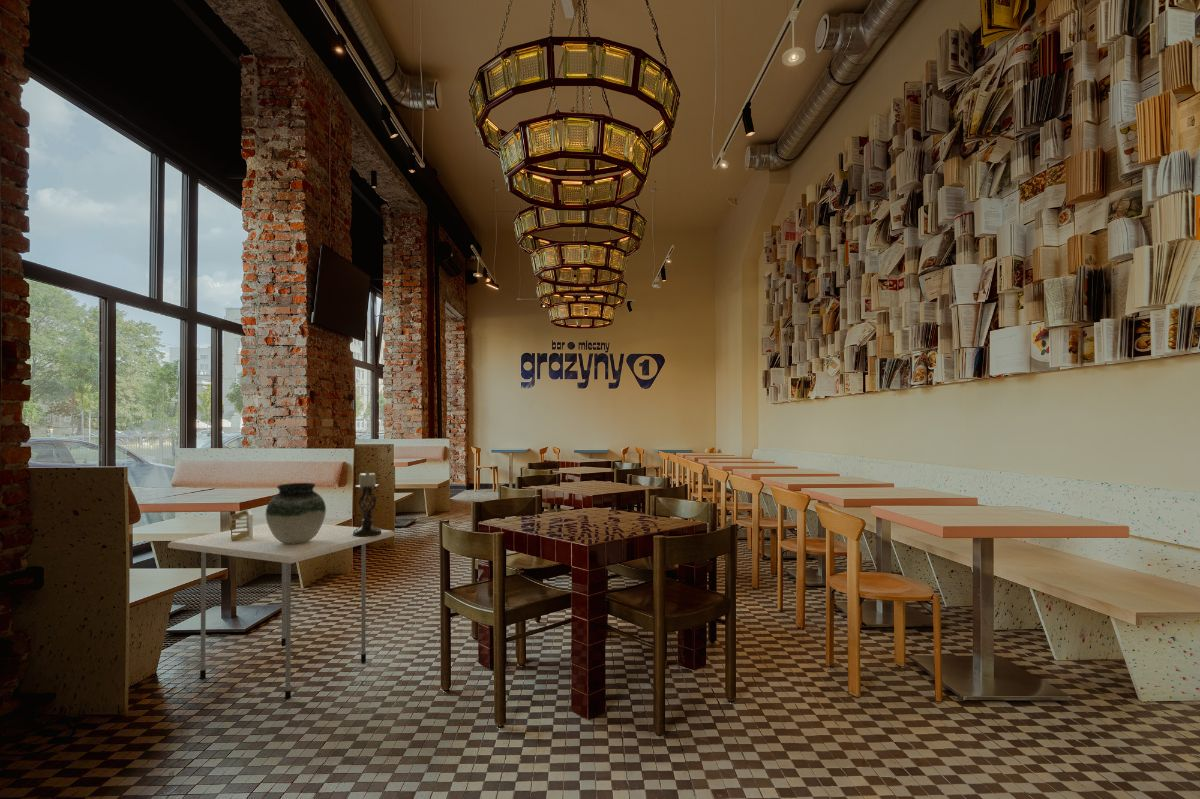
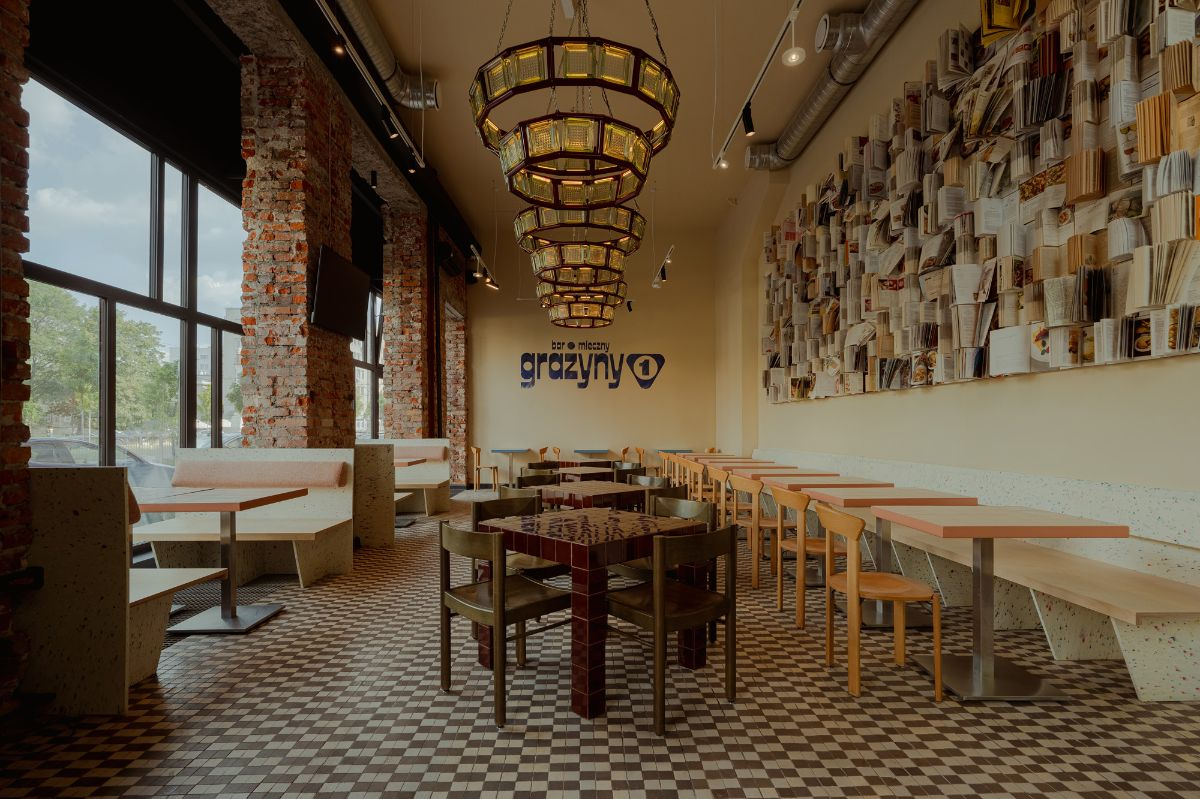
- napkin holder [229,509,254,541]
- candle holder [353,470,382,537]
- dining table [167,522,396,700]
- vase [265,482,327,544]
